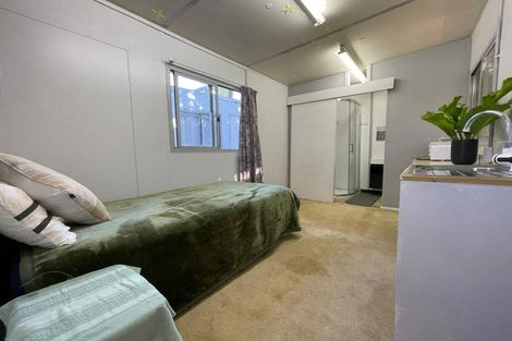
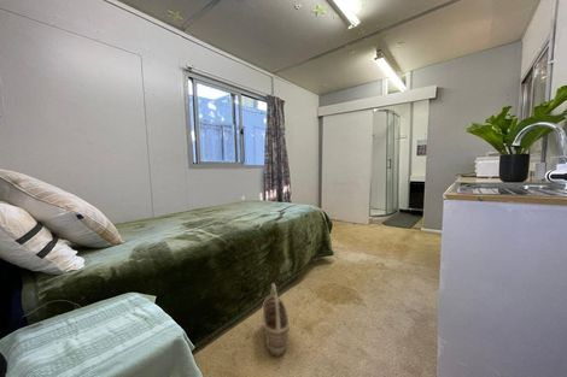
+ basket [262,282,291,358]
